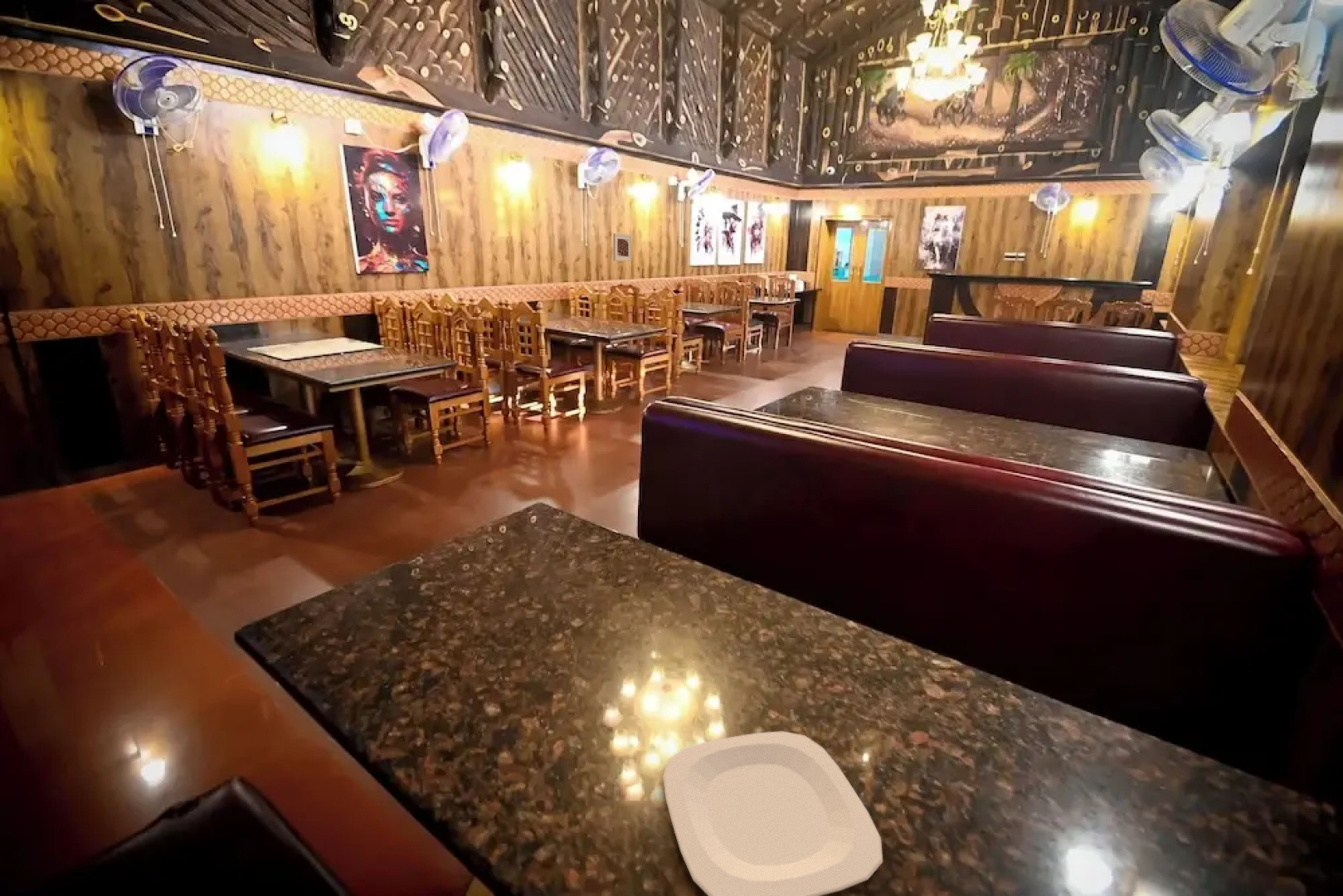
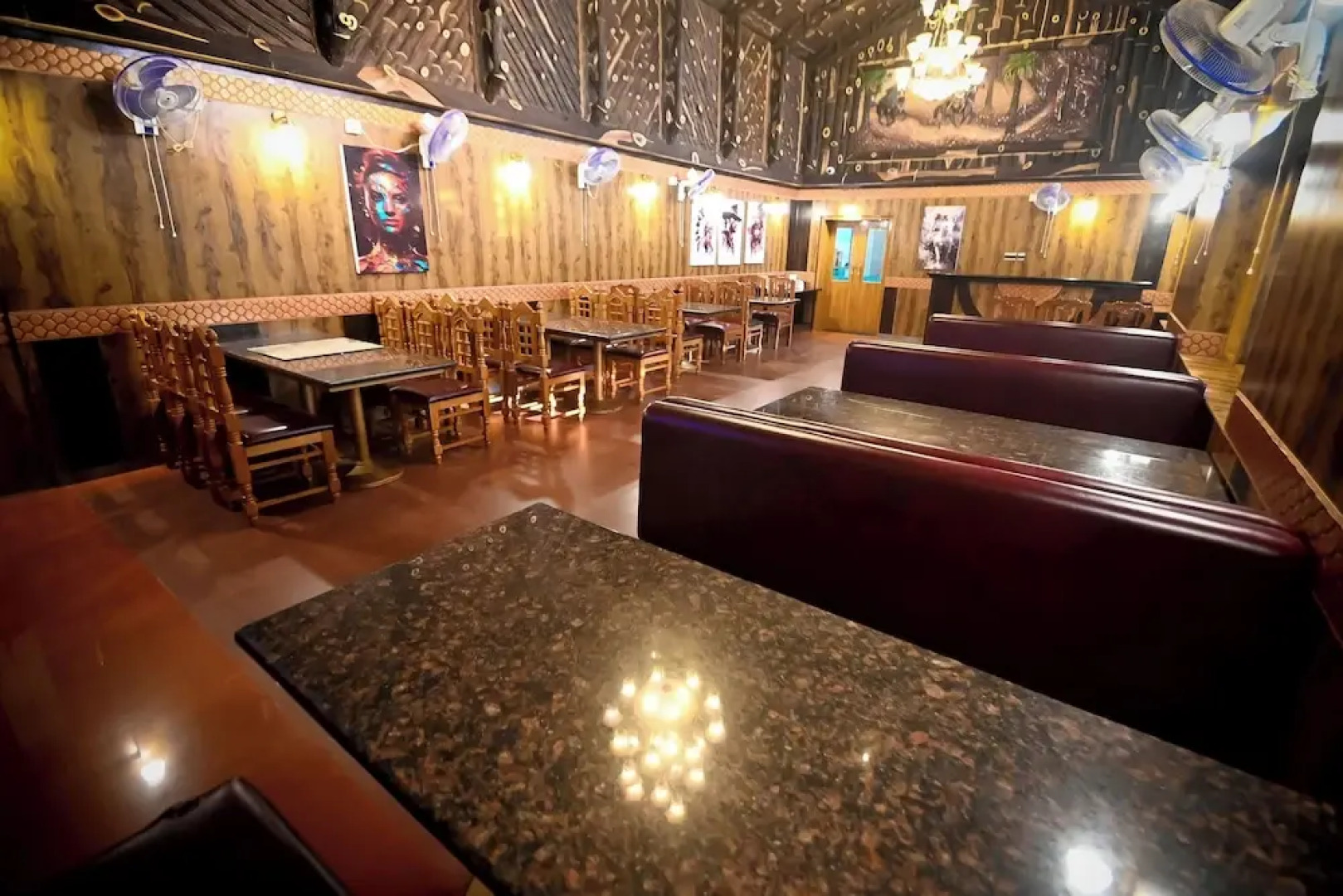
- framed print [612,232,632,262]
- plate [662,730,883,896]
